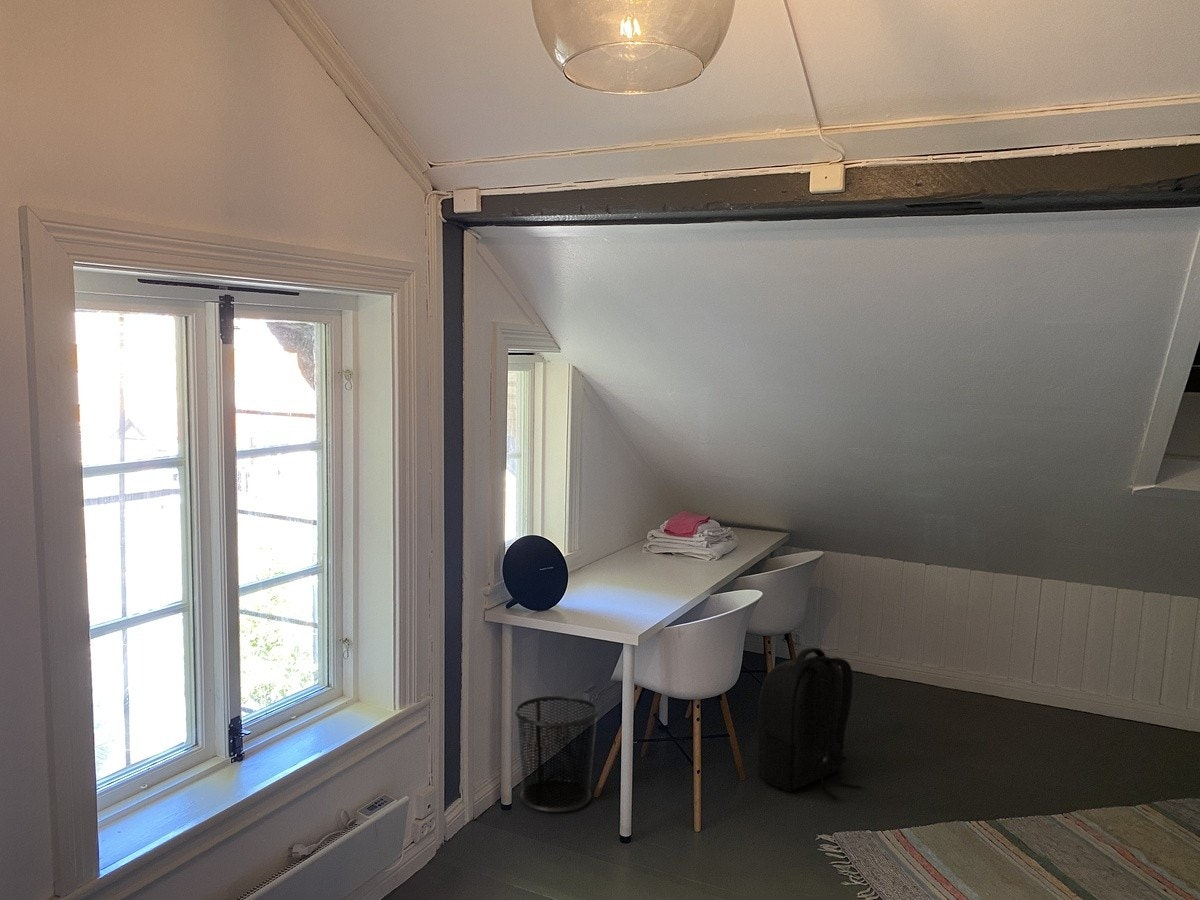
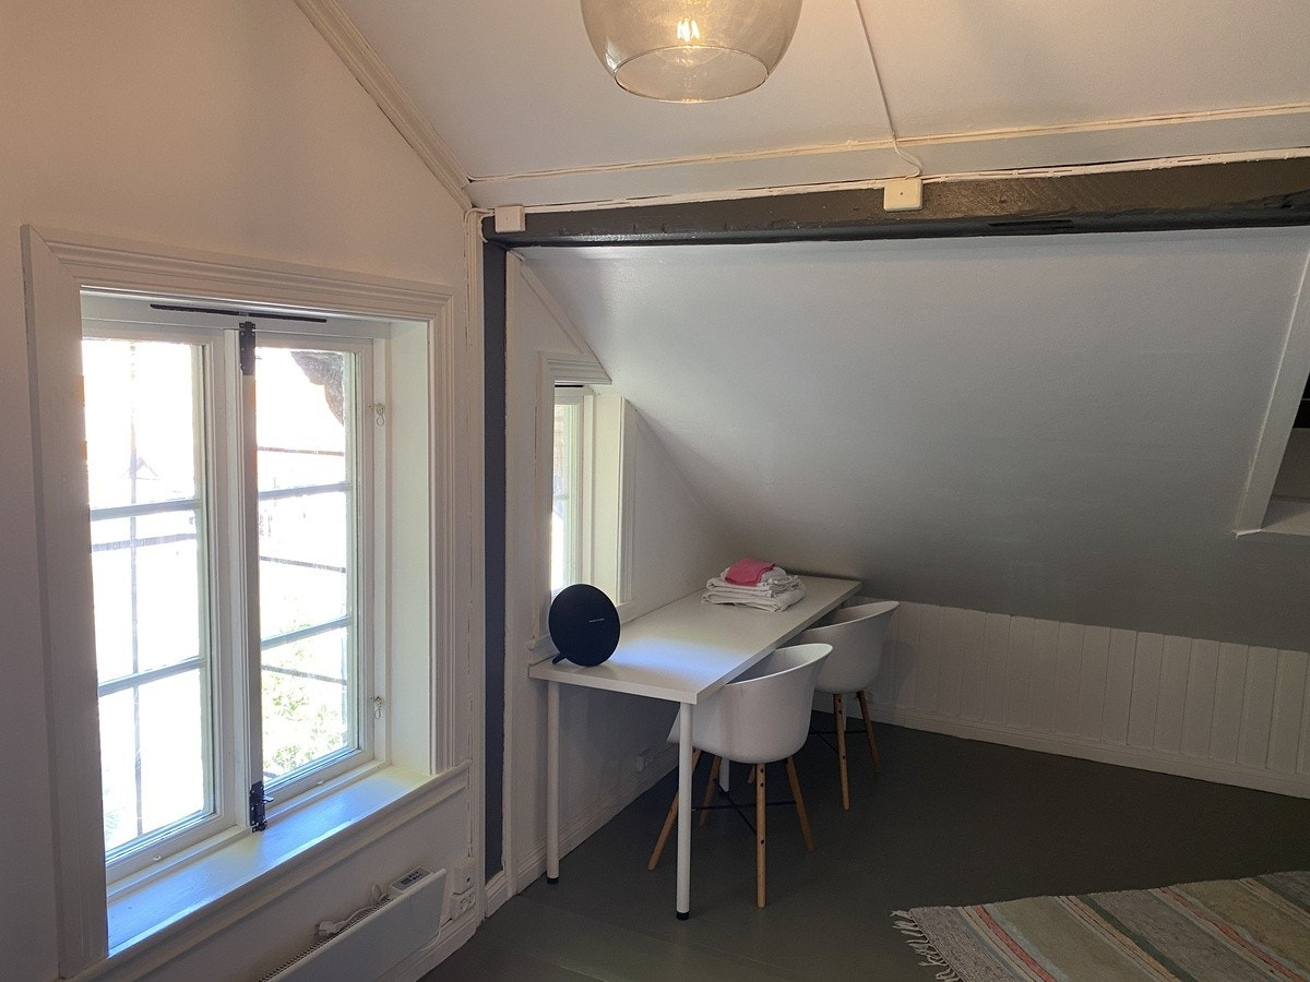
- backpack [756,647,863,801]
- waste bin [514,695,600,813]
